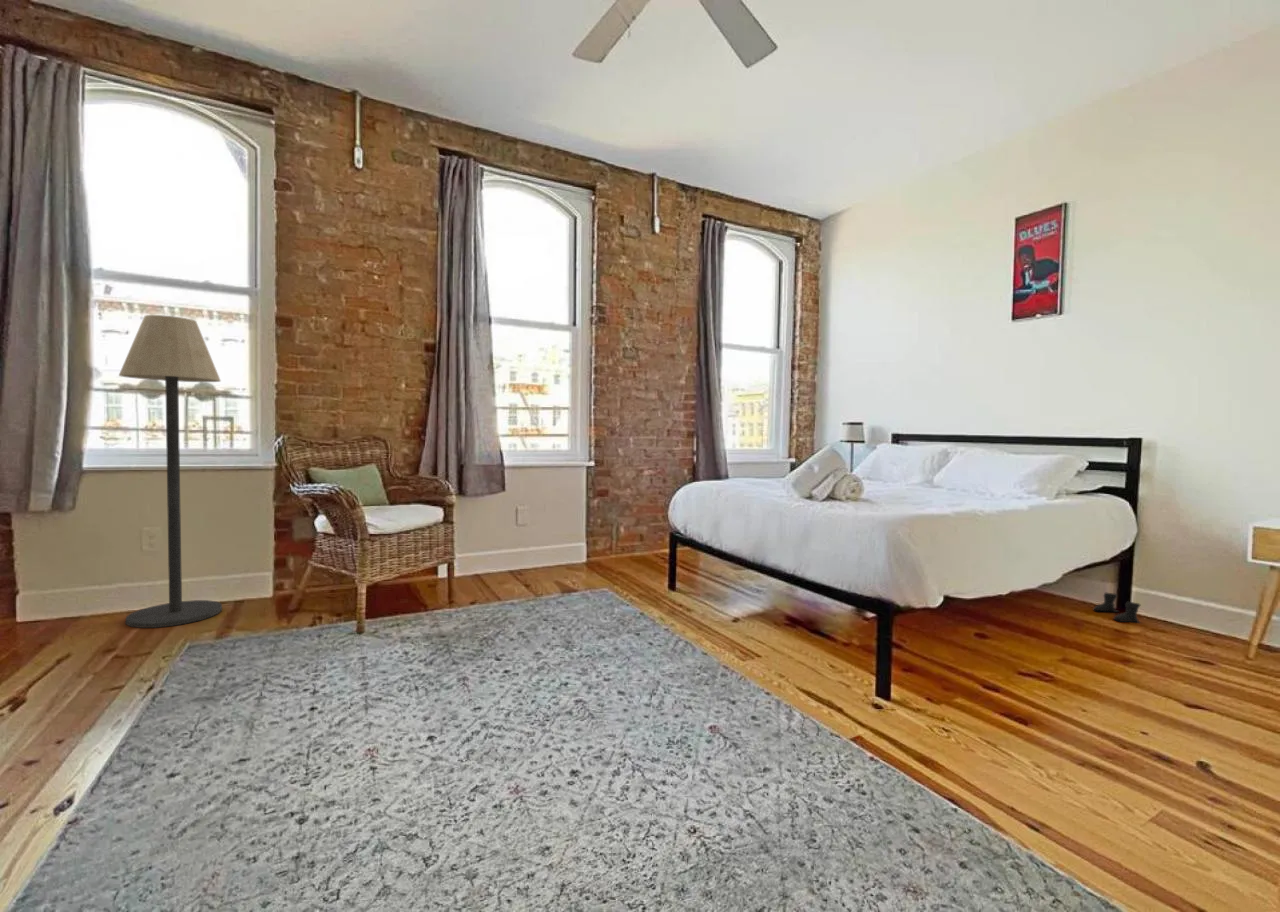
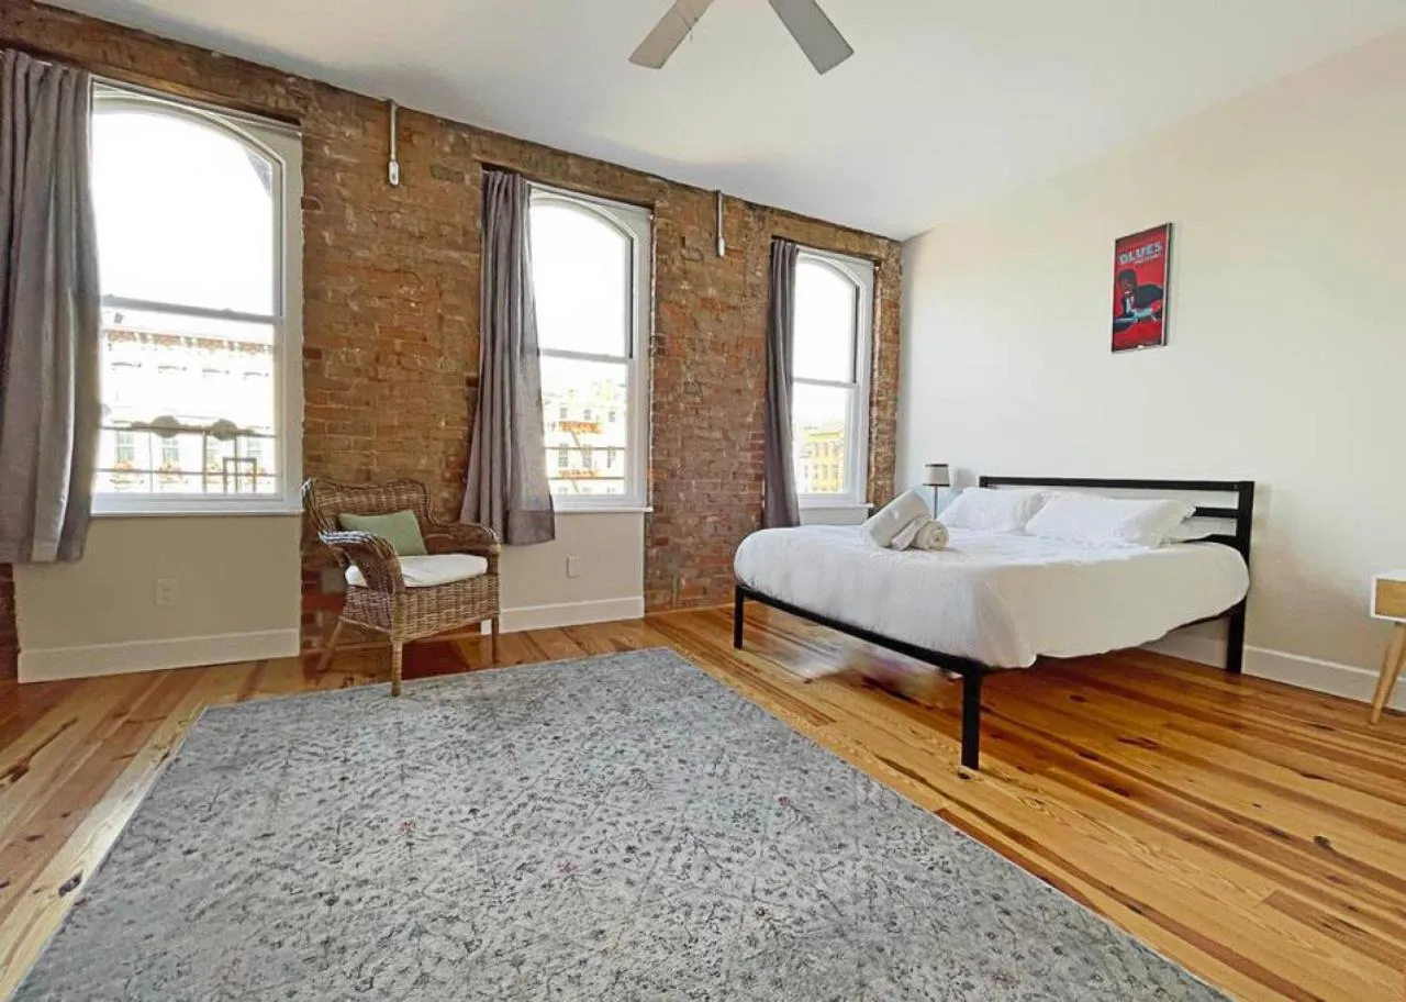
- floor lamp [118,314,223,629]
- boots [1093,592,1142,624]
